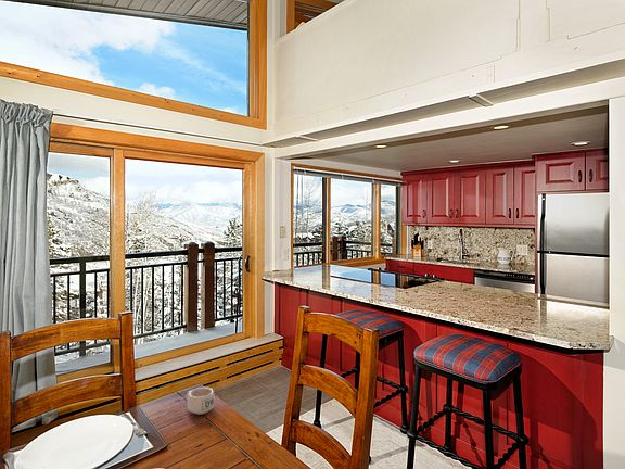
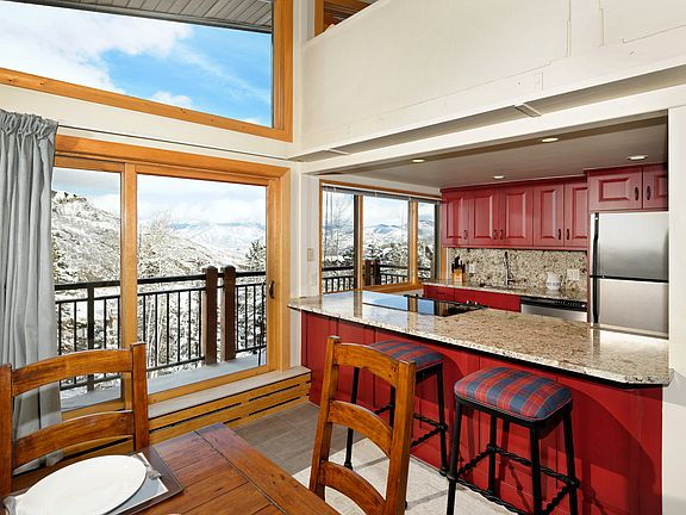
- mug [186,386,216,416]
